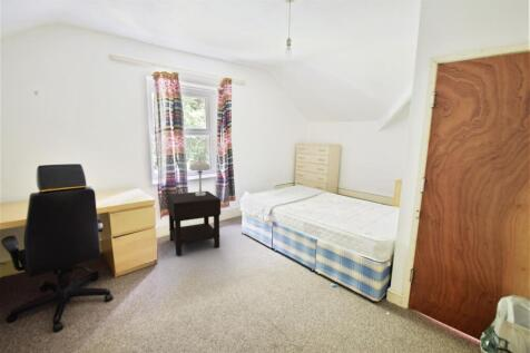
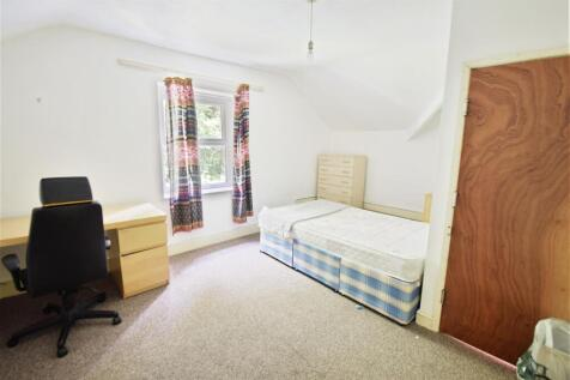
- nightstand [166,190,222,256]
- table lamp [188,154,212,196]
